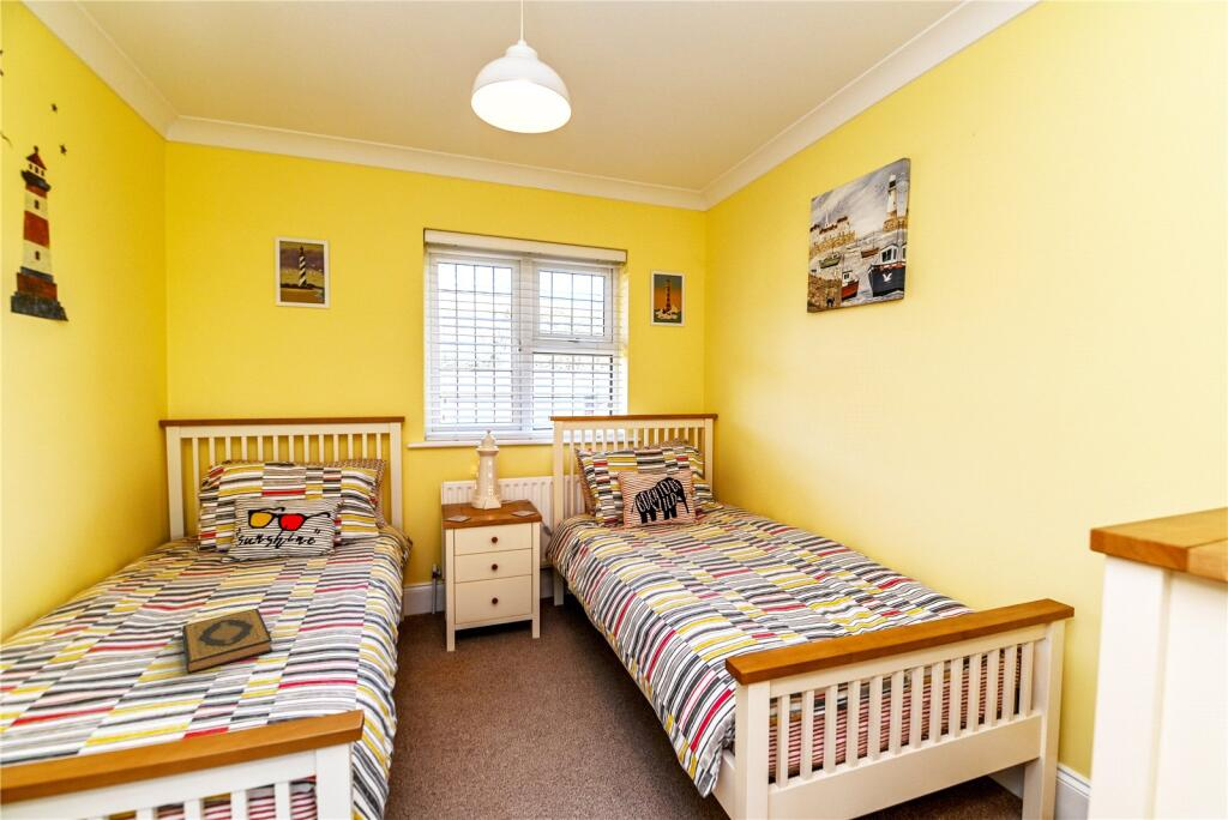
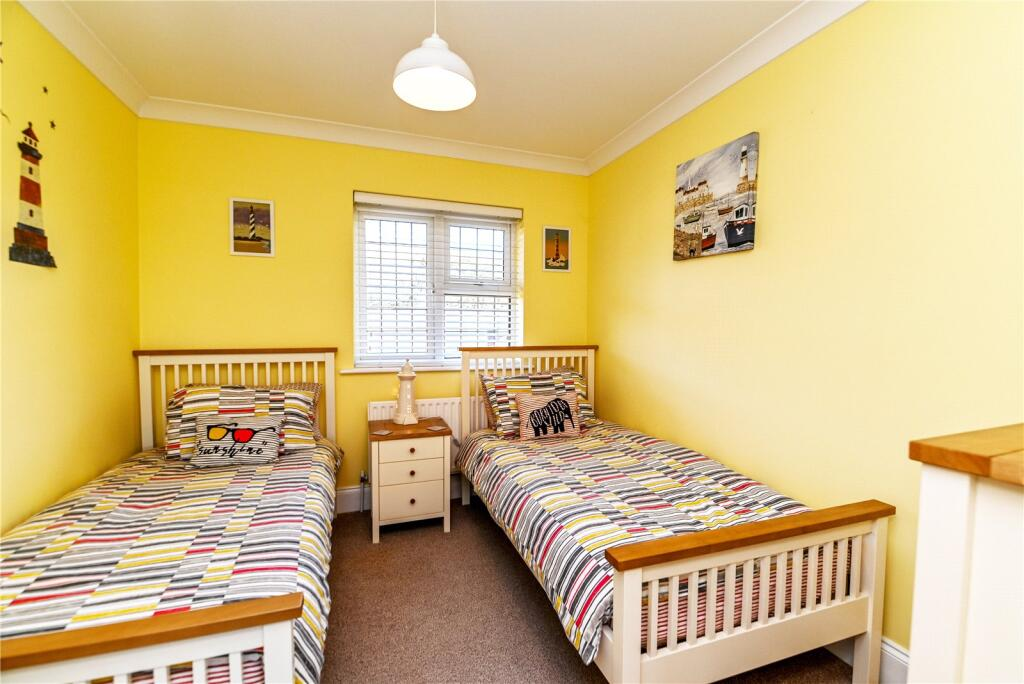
- hardback book [181,607,273,675]
